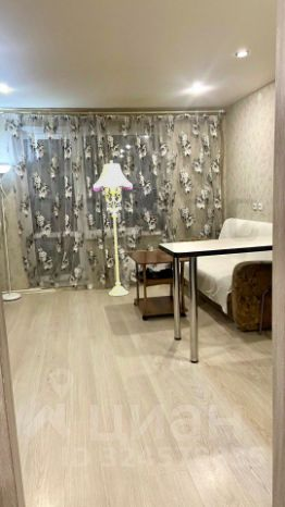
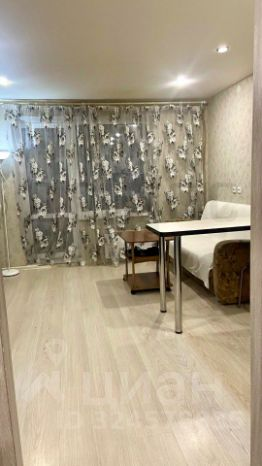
- floor lamp [92,159,134,297]
